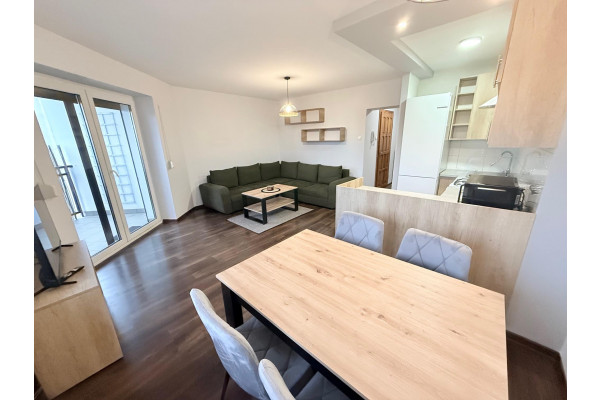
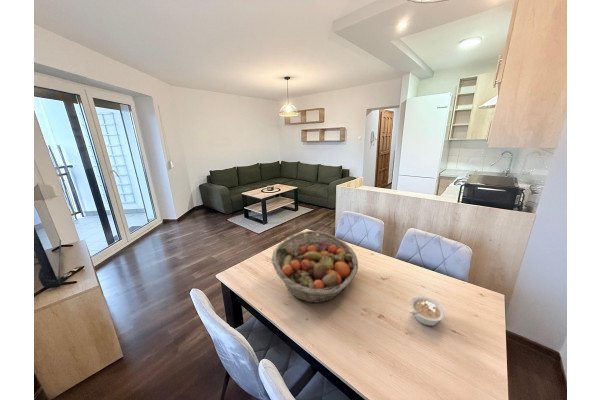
+ fruit basket [270,230,359,304]
+ legume [410,296,446,327]
